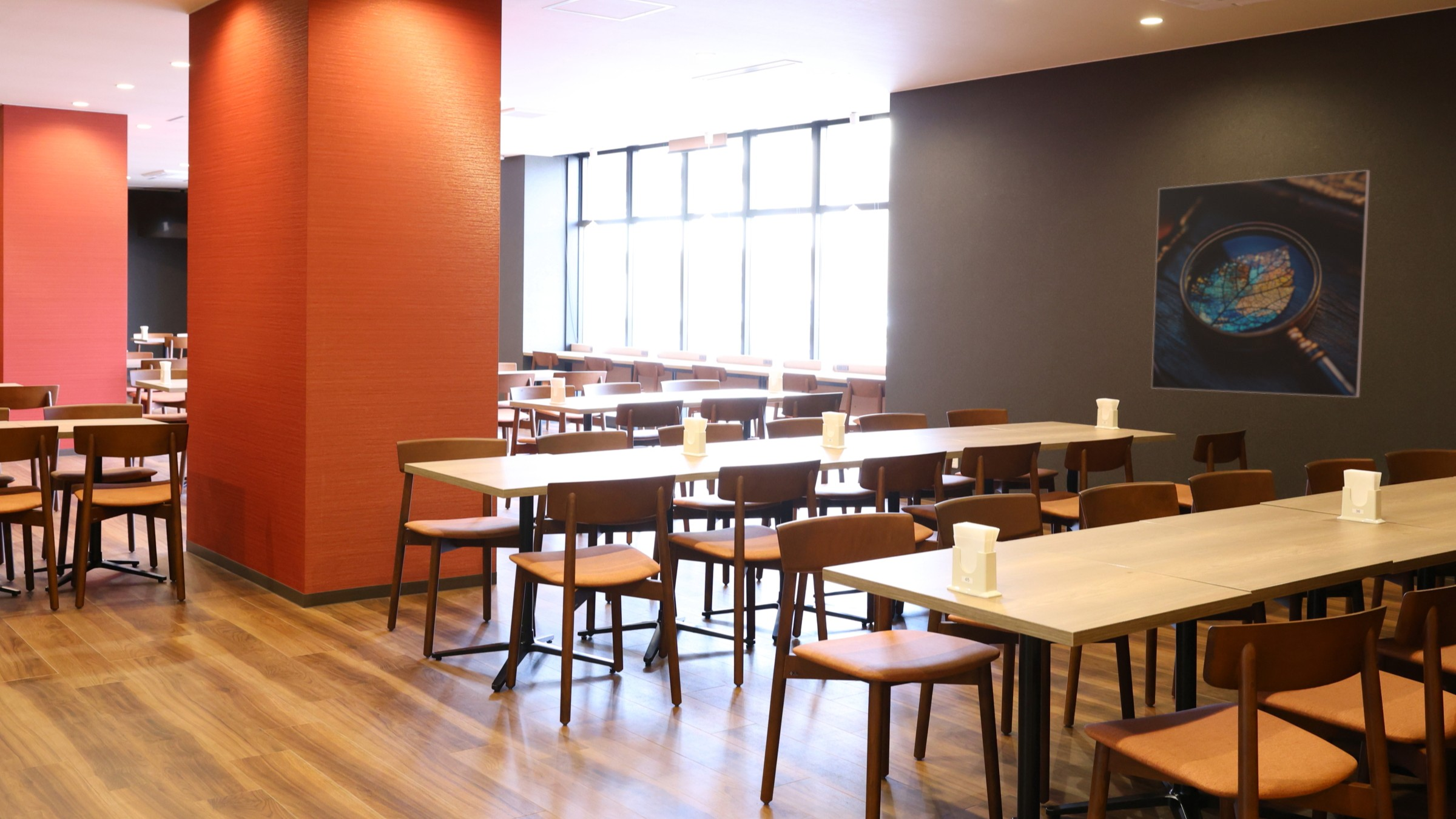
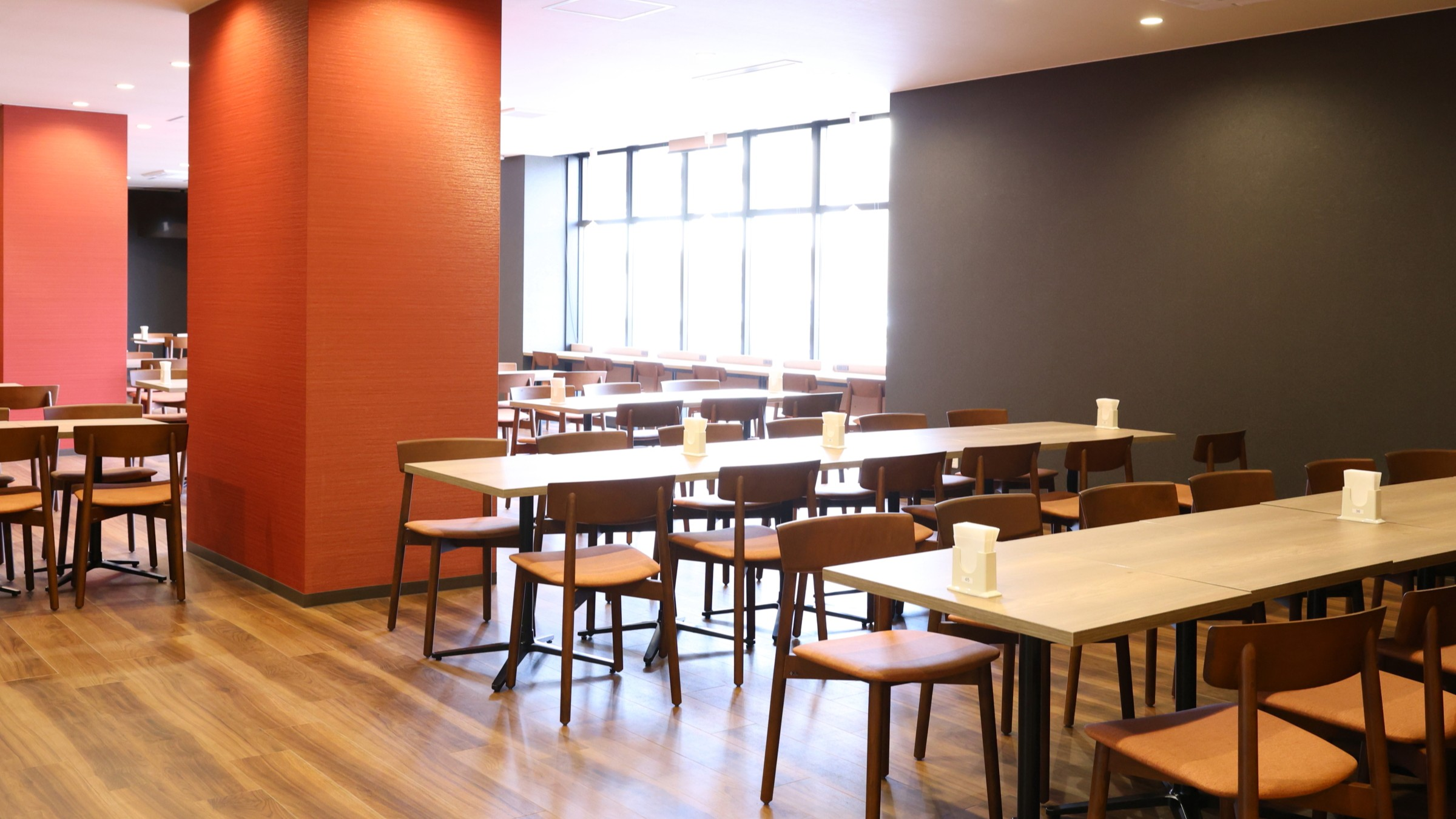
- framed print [1151,169,1370,398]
